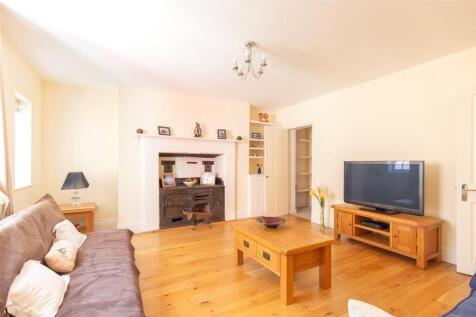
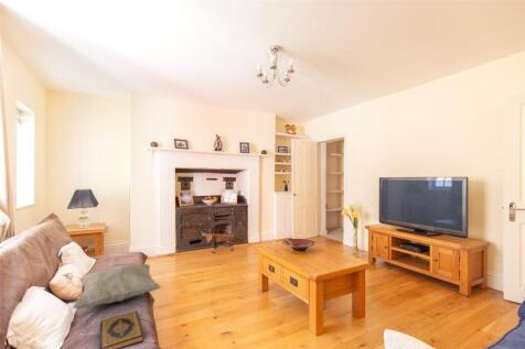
+ decorative pillow [71,263,162,309]
+ hardback book [99,310,144,349]
